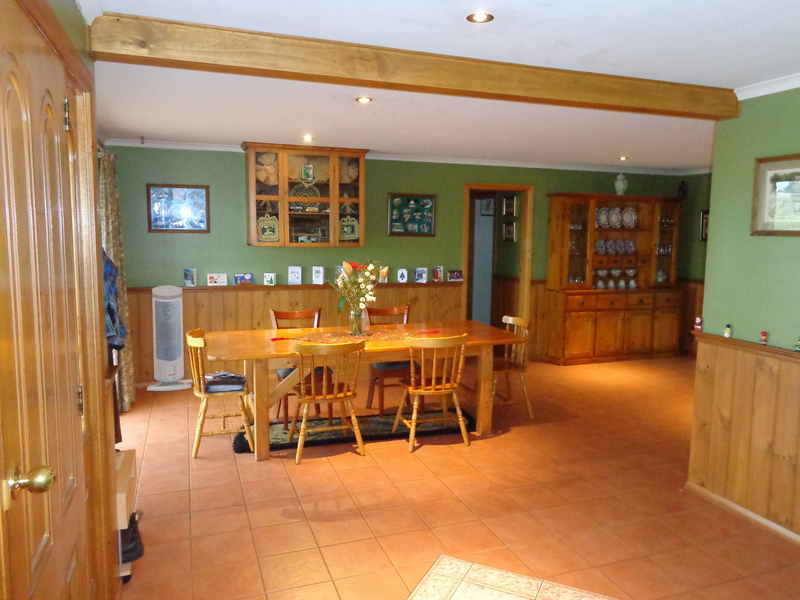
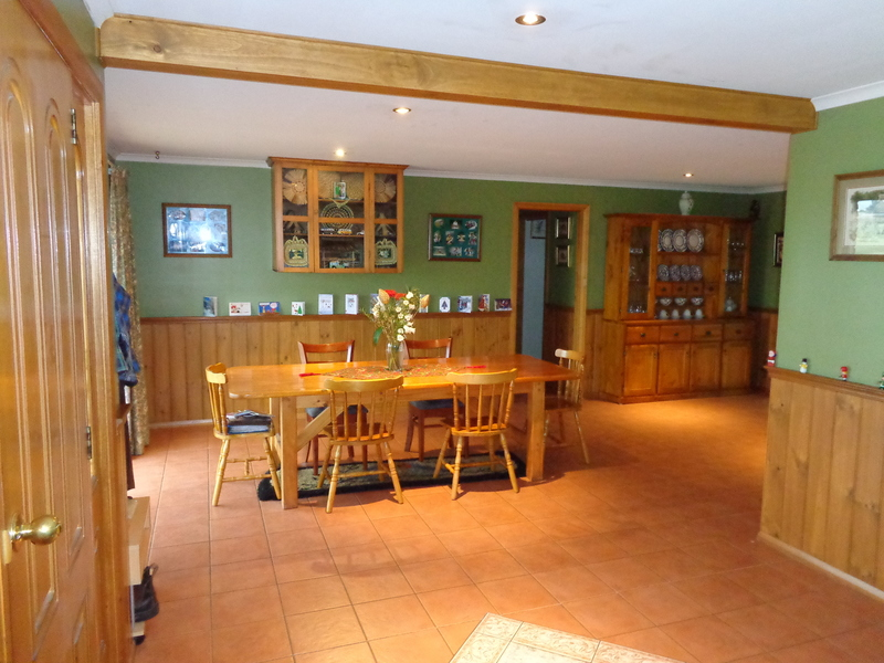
- air purifier [146,284,192,392]
